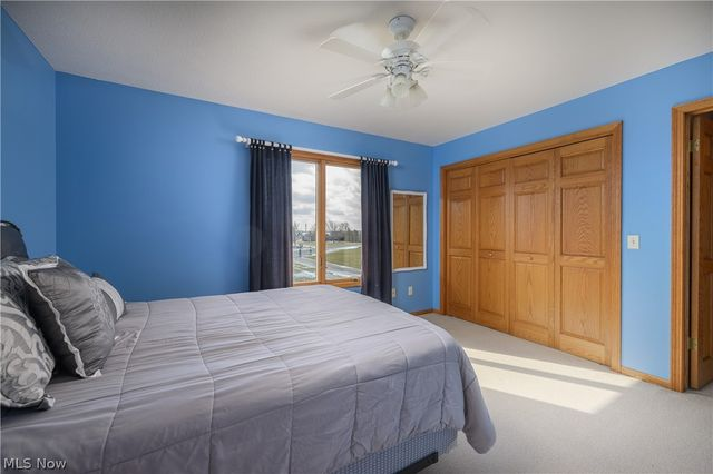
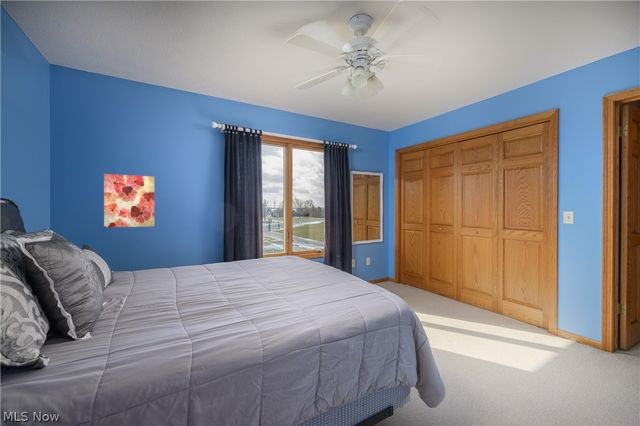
+ wall art [103,173,155,229]
